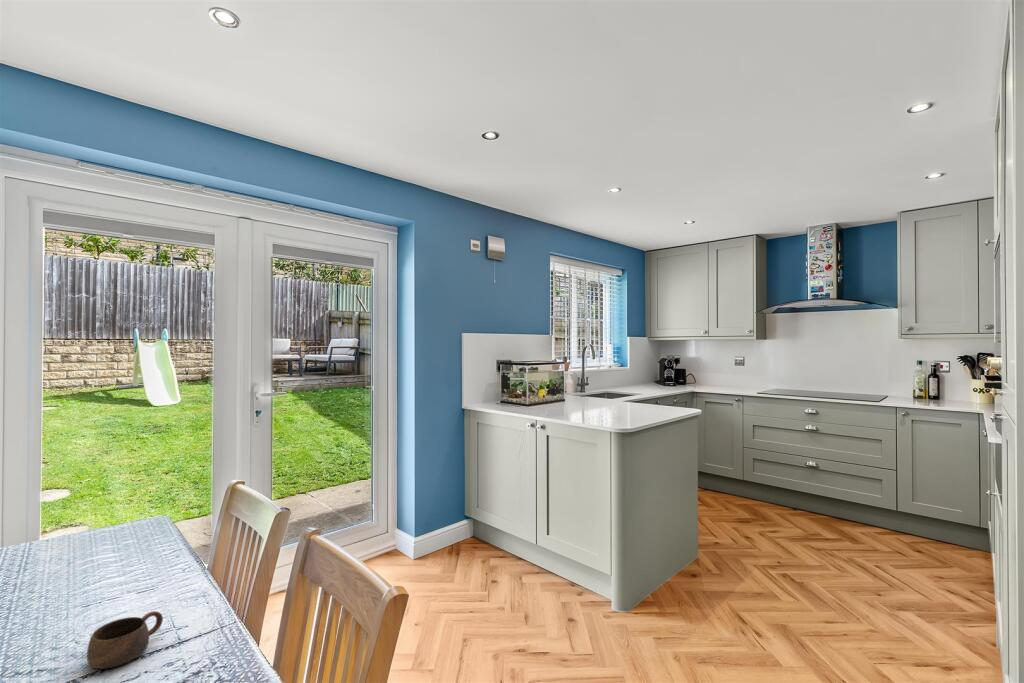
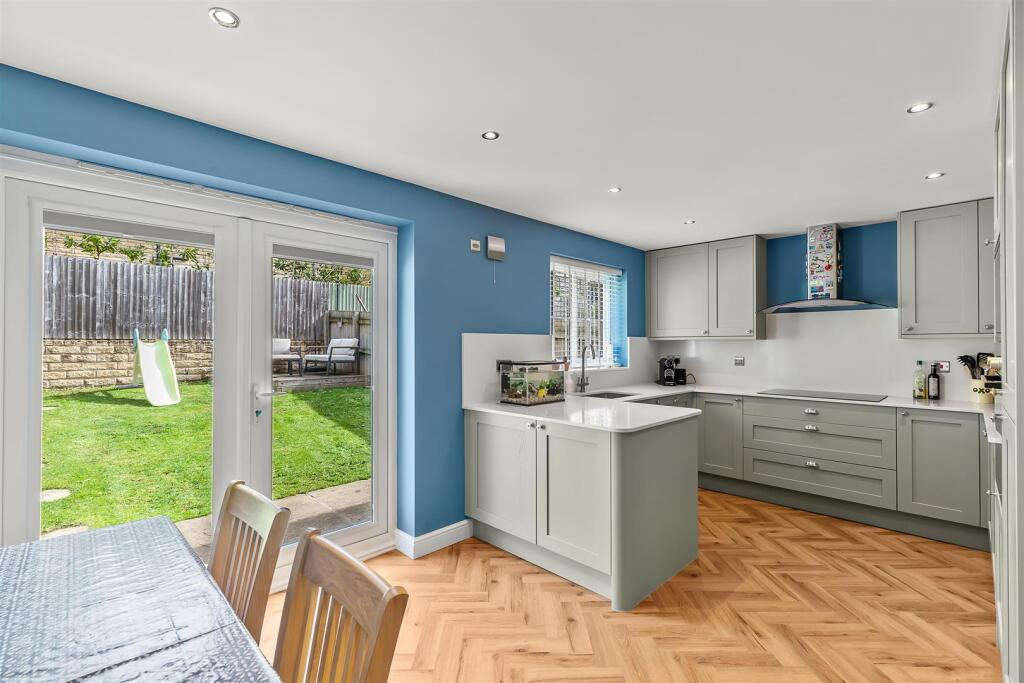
- cup [86,610,164,670]
